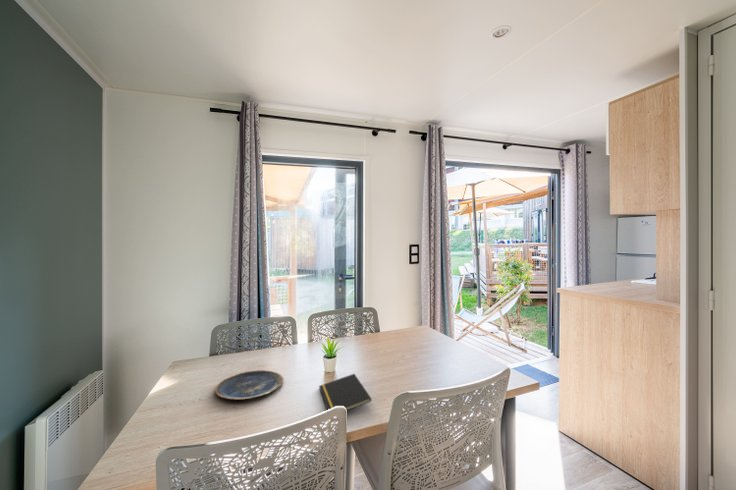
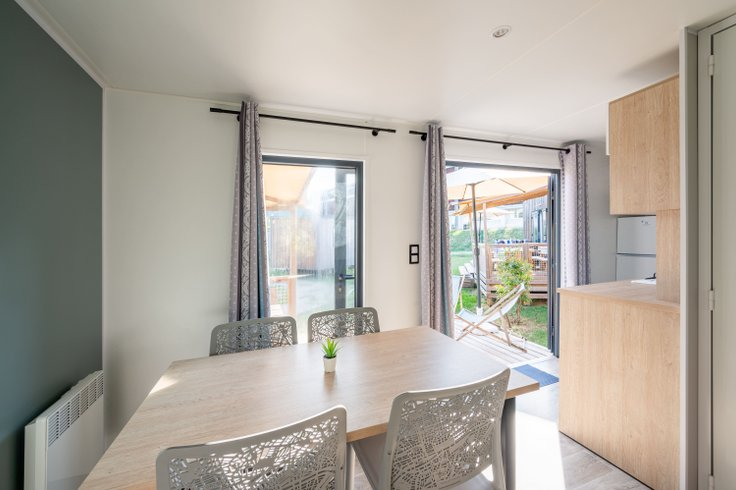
- notepad [318,373,373,411]
- plate [214,369,284,401]
